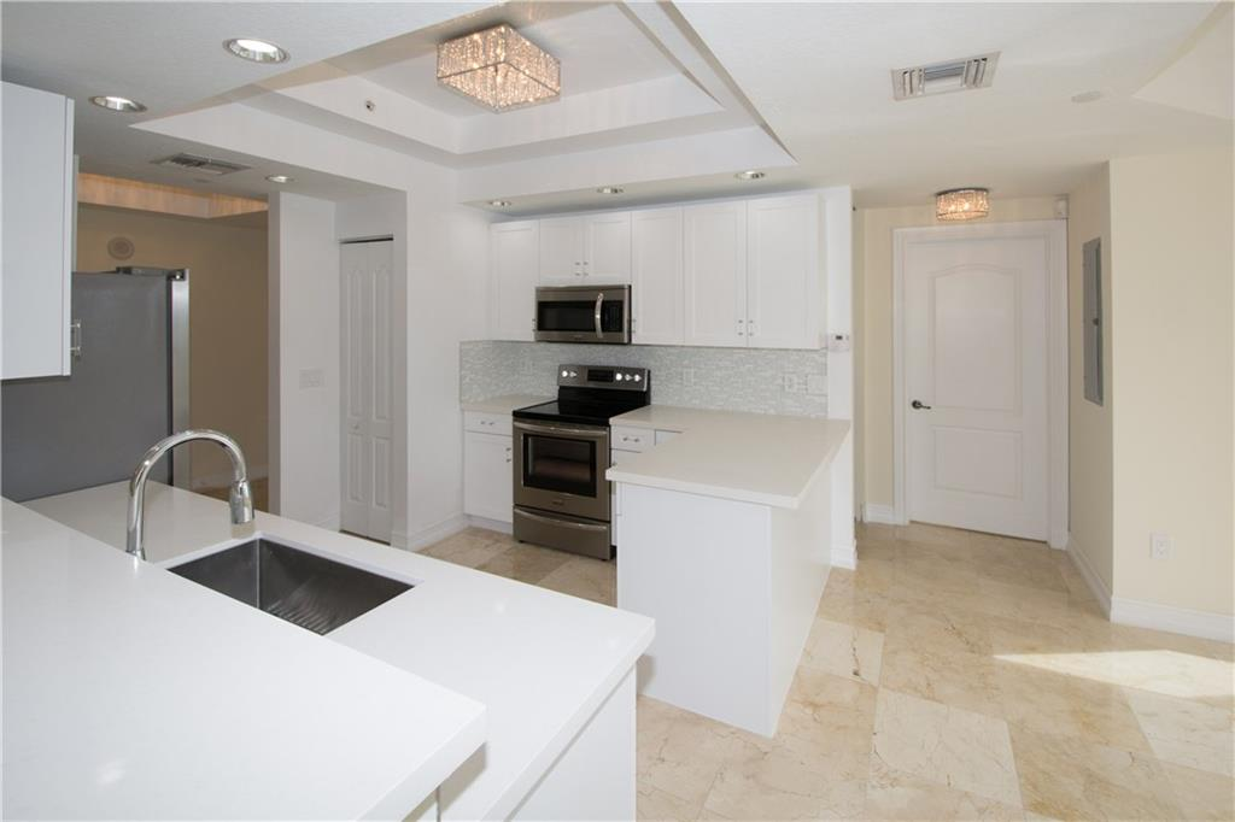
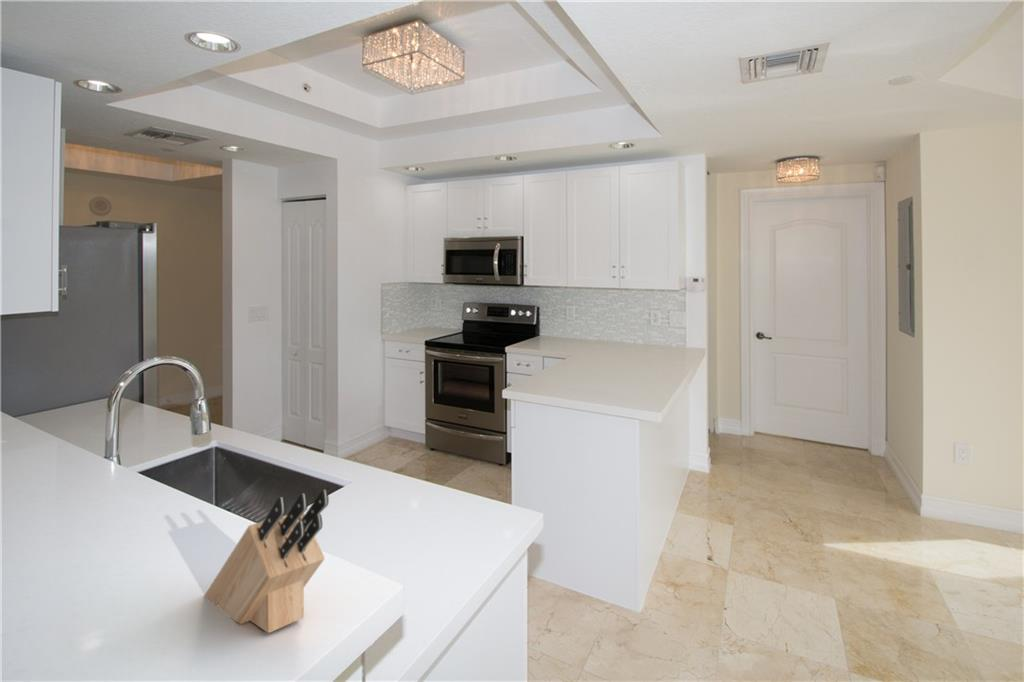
+ knife block [204,489,330,634]
